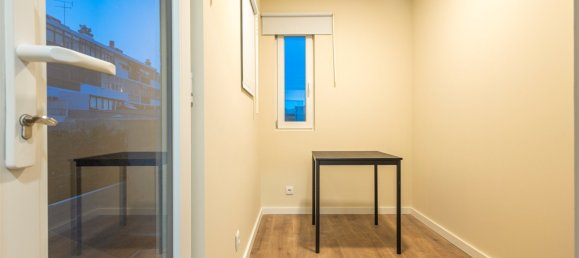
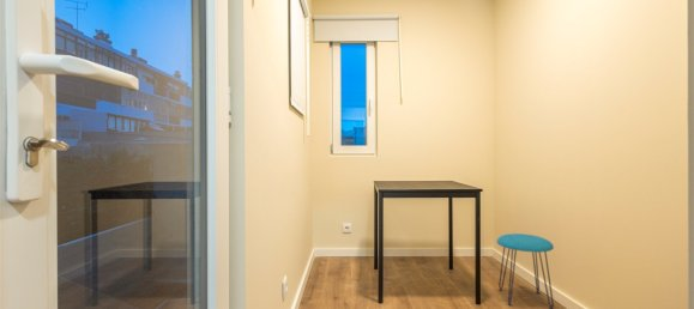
+ stool [495,232,555,309]
